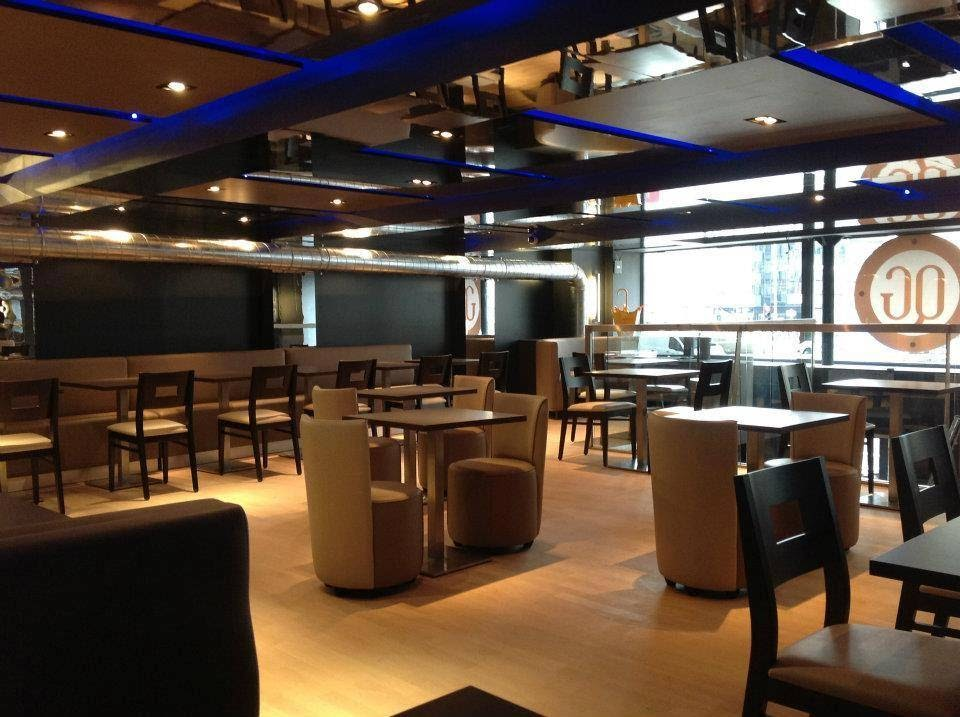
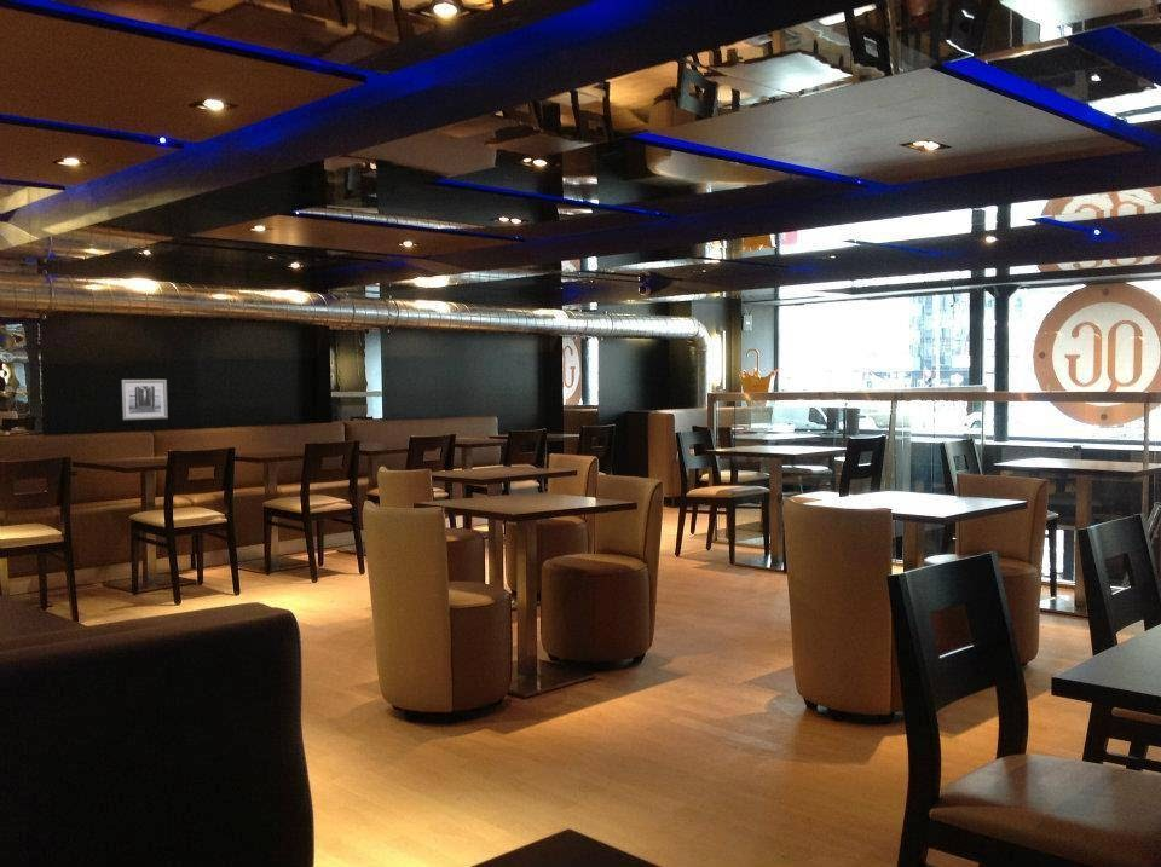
+ wall art [120,378,169,421]
